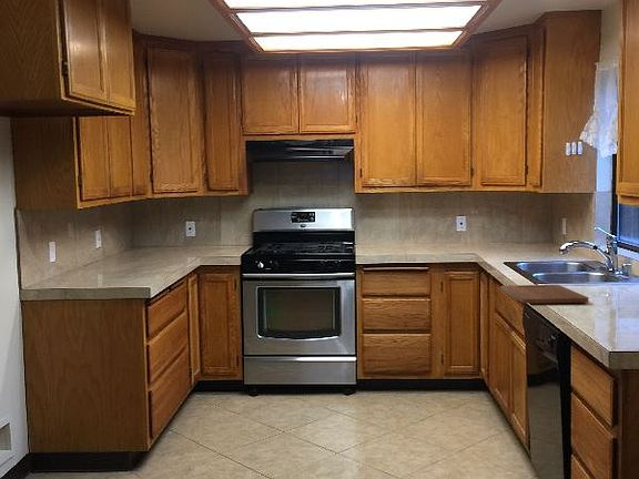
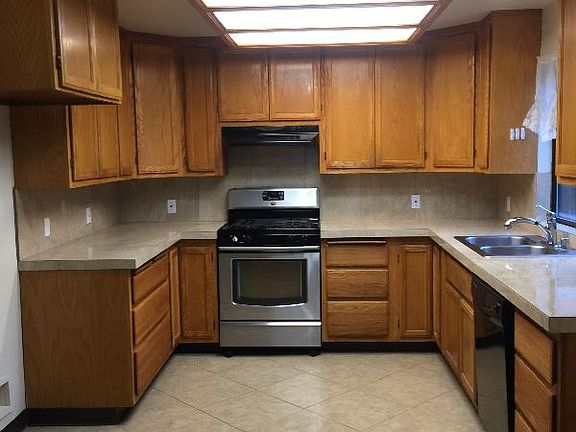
- cutting board [499,284,589,305]
